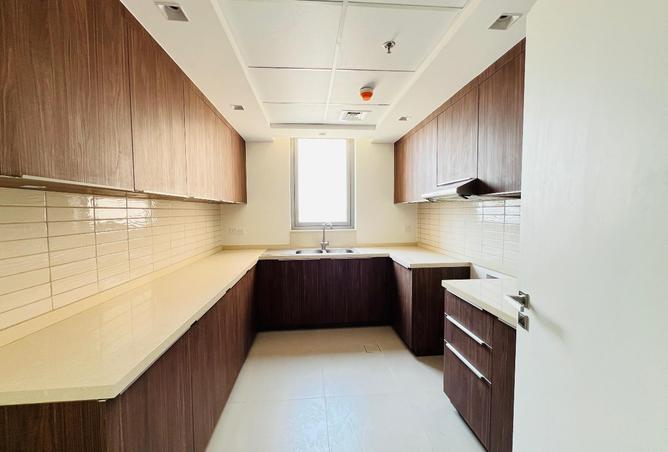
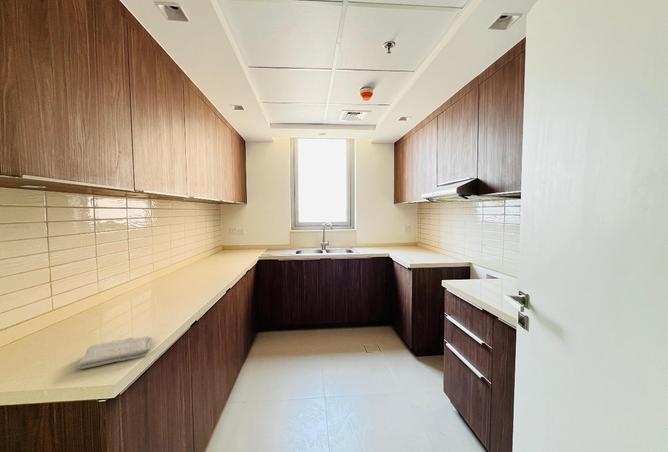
+ washcloth [76,335,153,370]
